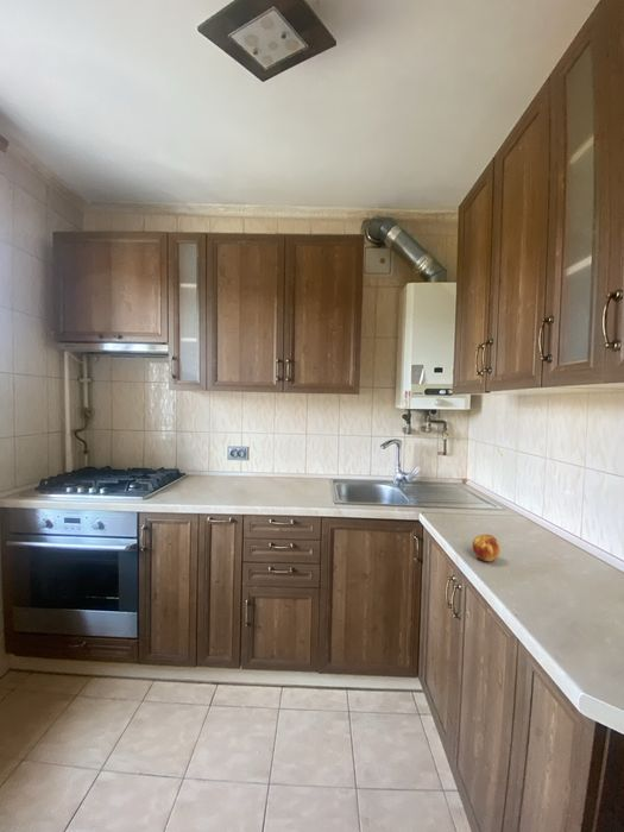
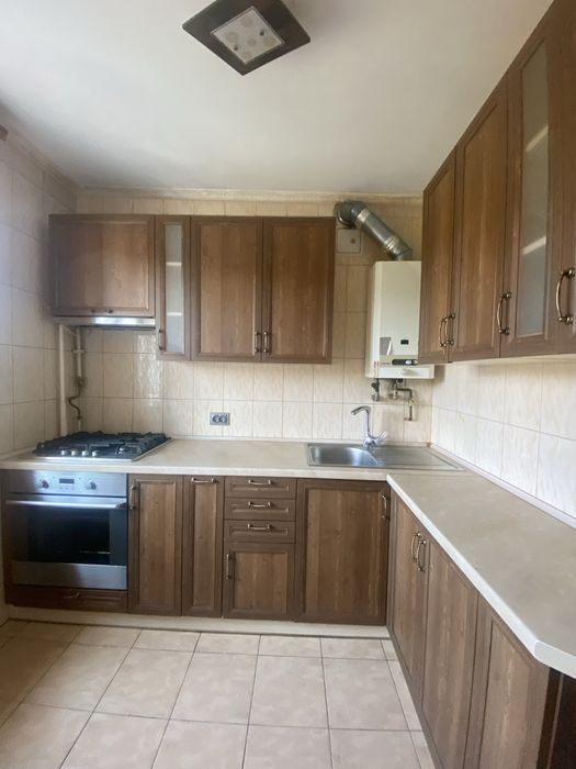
- fruit [471,534,502,562]
